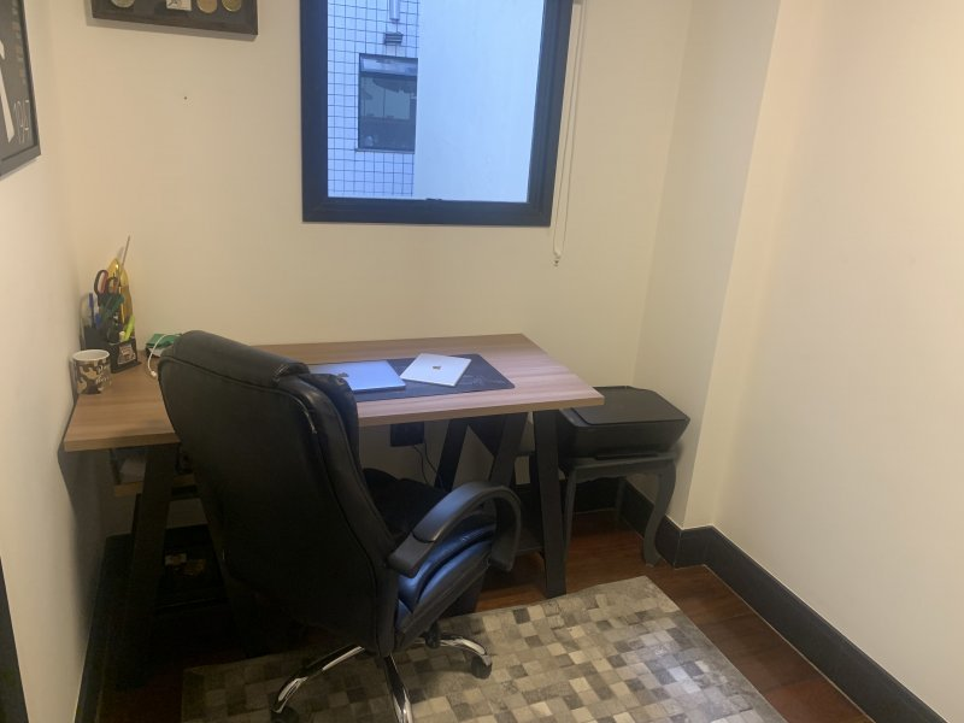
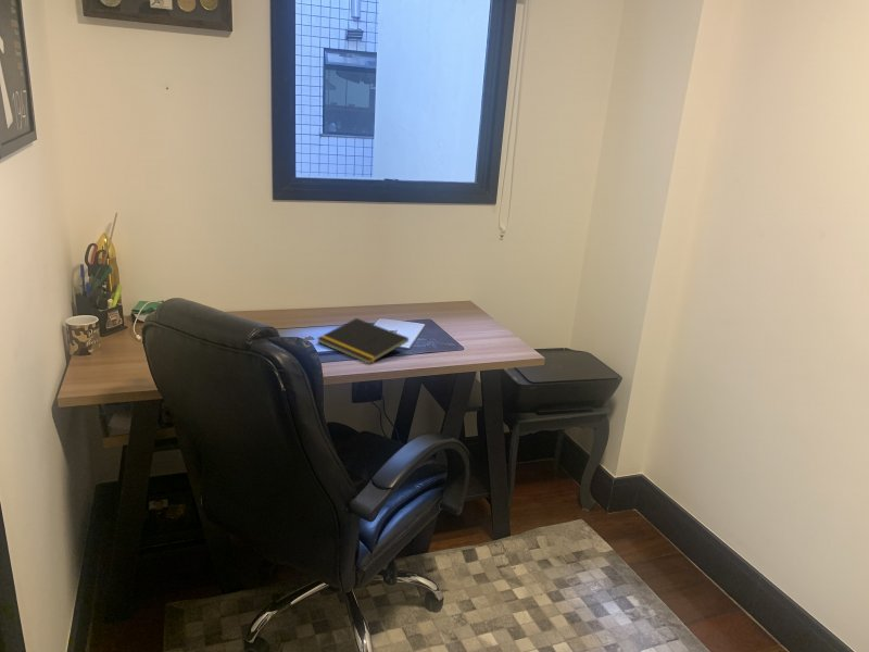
+ notepad [316,317,410,365]
